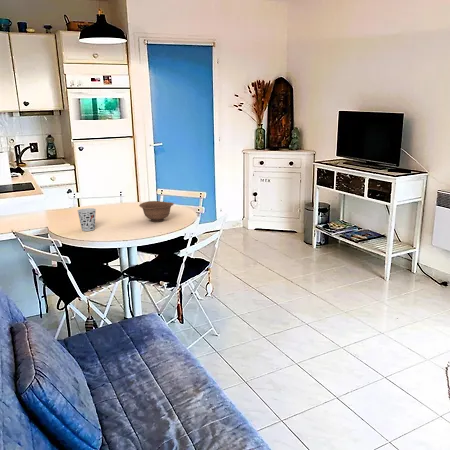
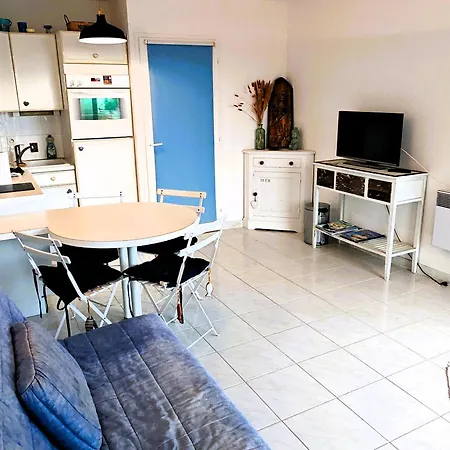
- bowl [138,200,175,223]
- cup [77,207,97,232]
